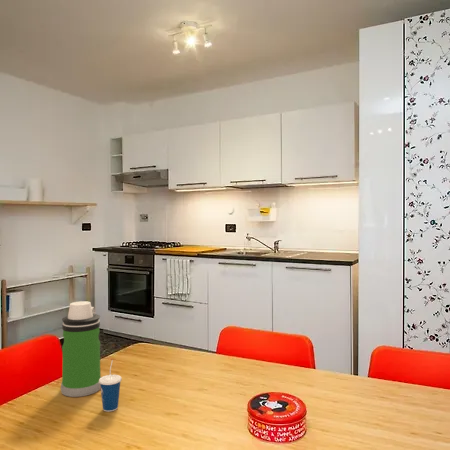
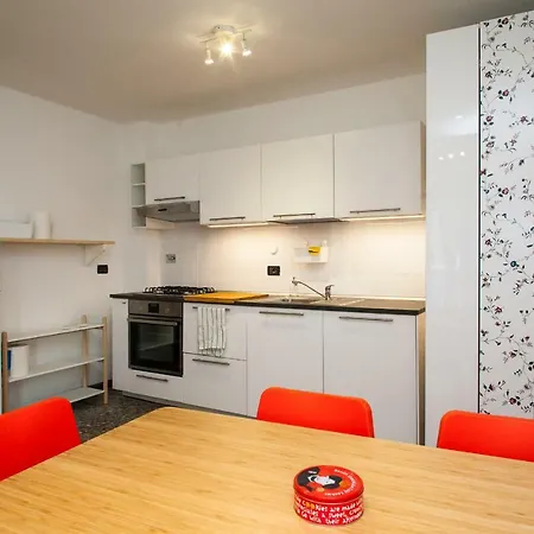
- water bottle [60,300,102,398]
- cup [99,359,123,413]
